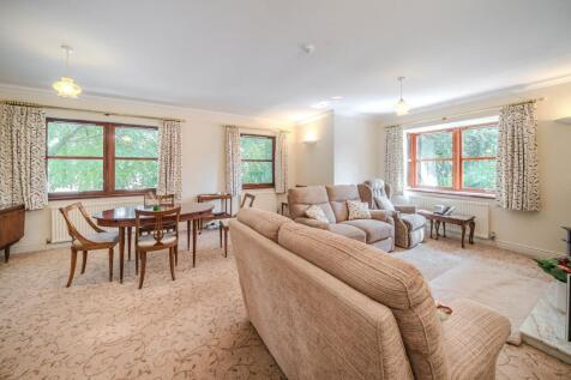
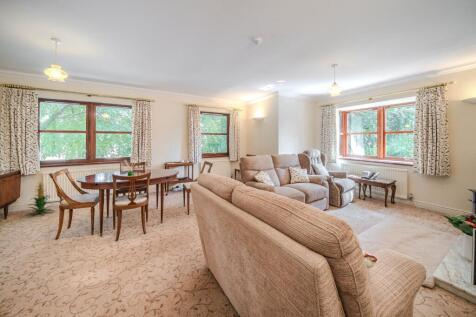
+ indoor plant [26,180,55,216]
